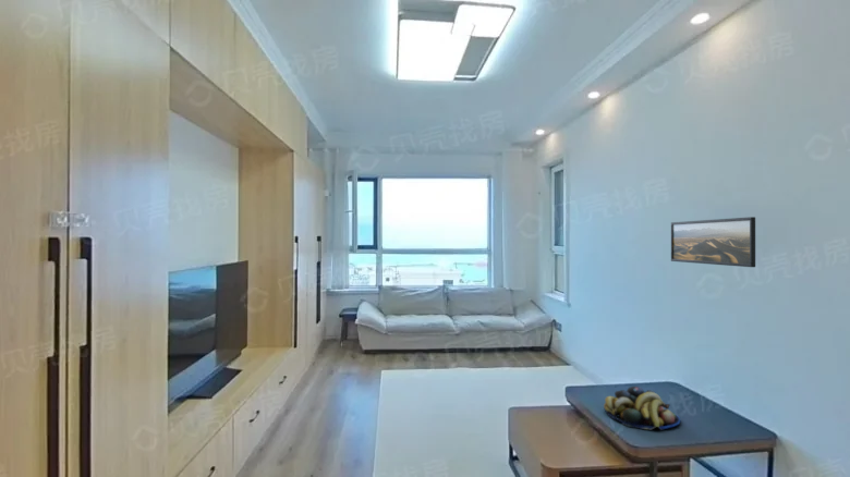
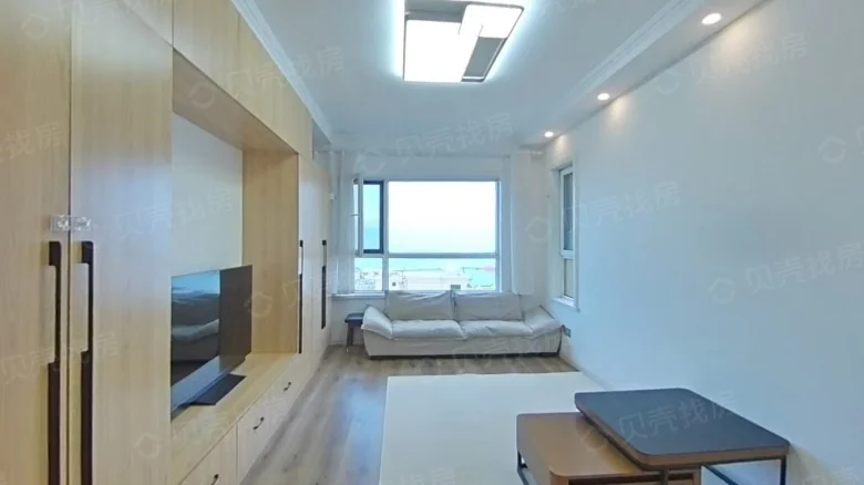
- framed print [670,216,756,268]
- fruit bowl [603,386,681,431]
